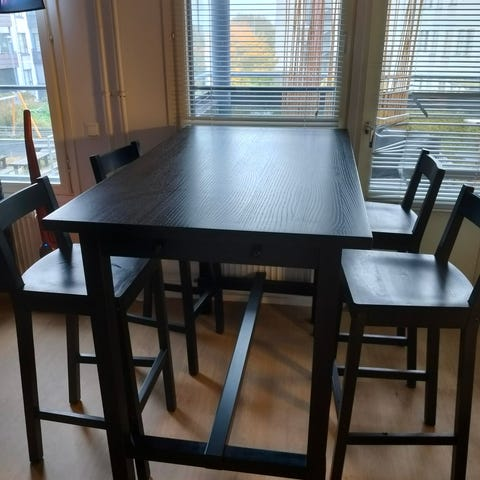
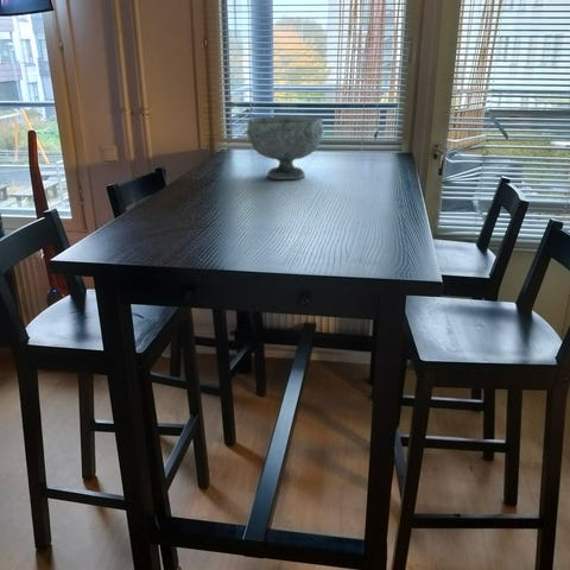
+ decorative bowl [246,115,324,180]
